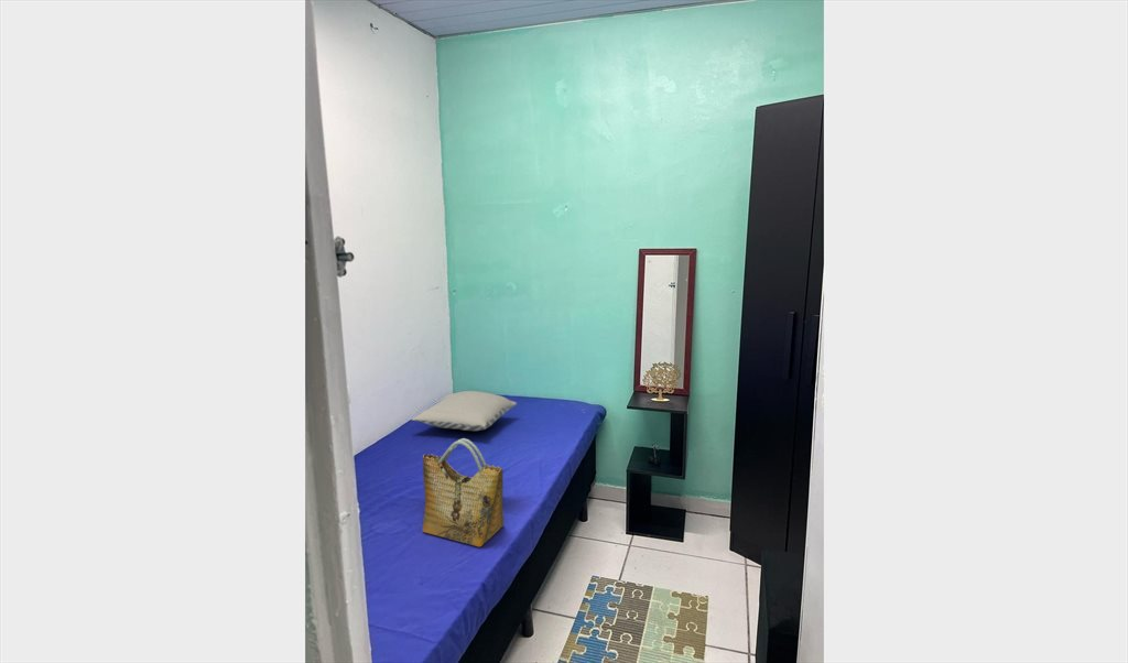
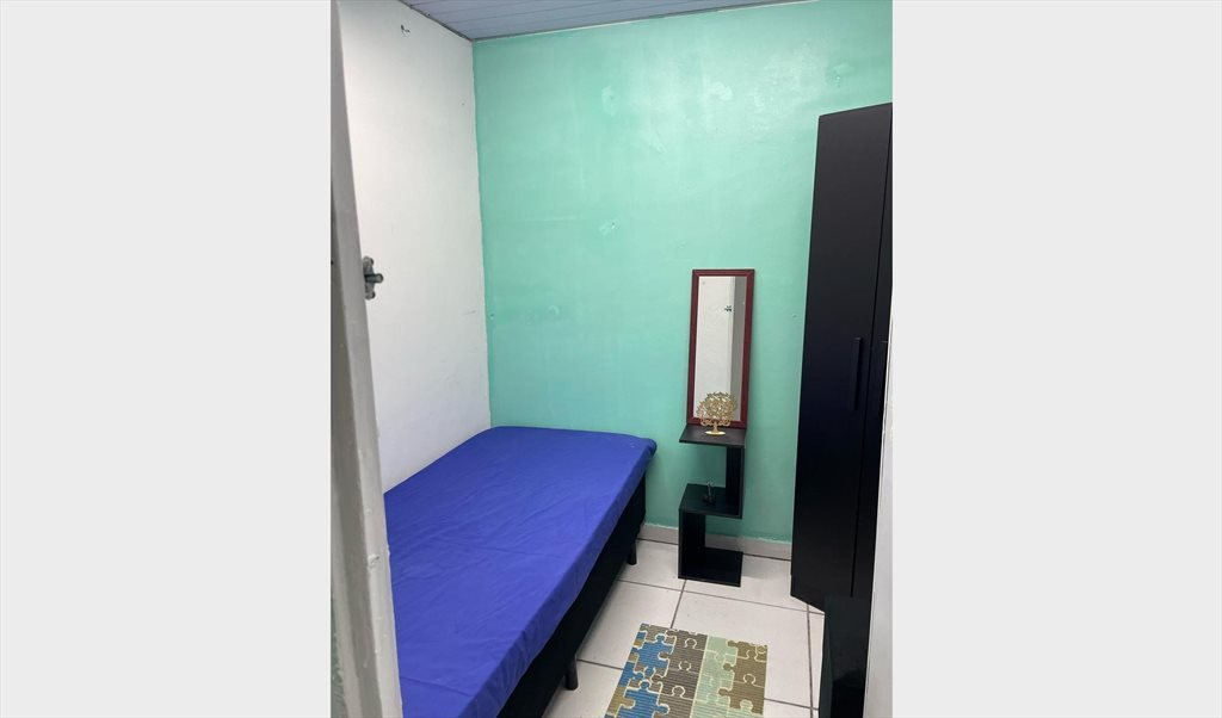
- grocery bag [422,437,505,548]
- pillow [411,390,518,432]
